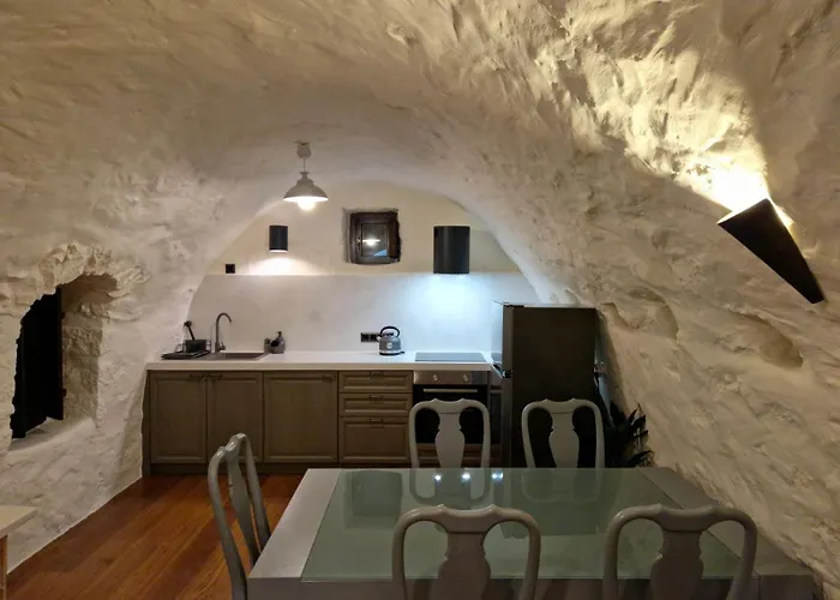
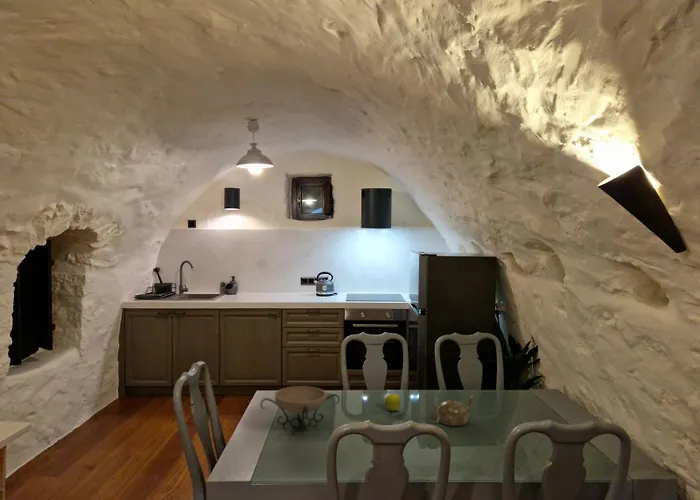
+ teapot [432,393,476,427]
+ fruit [384,392,402,412]
+ decorative bowl [259,385,341,434]
